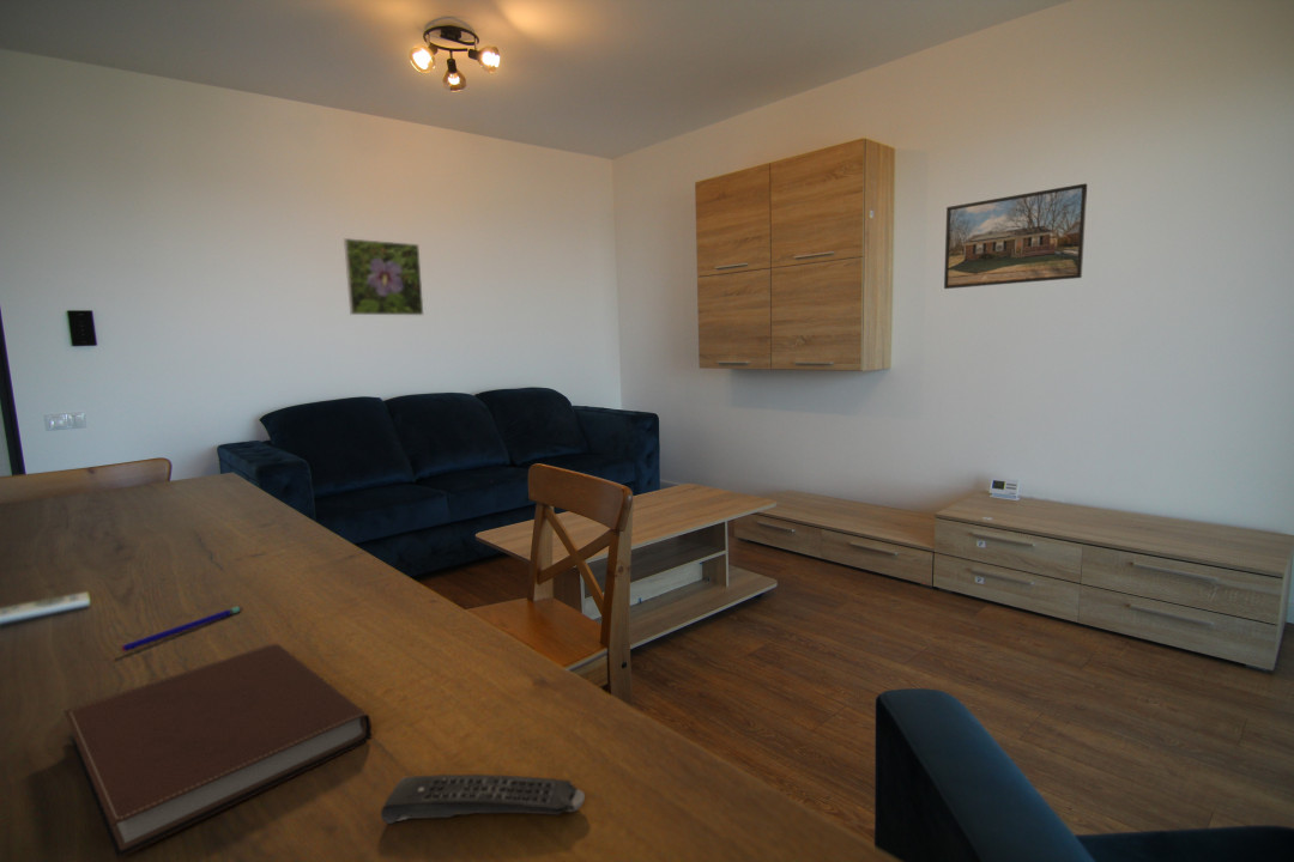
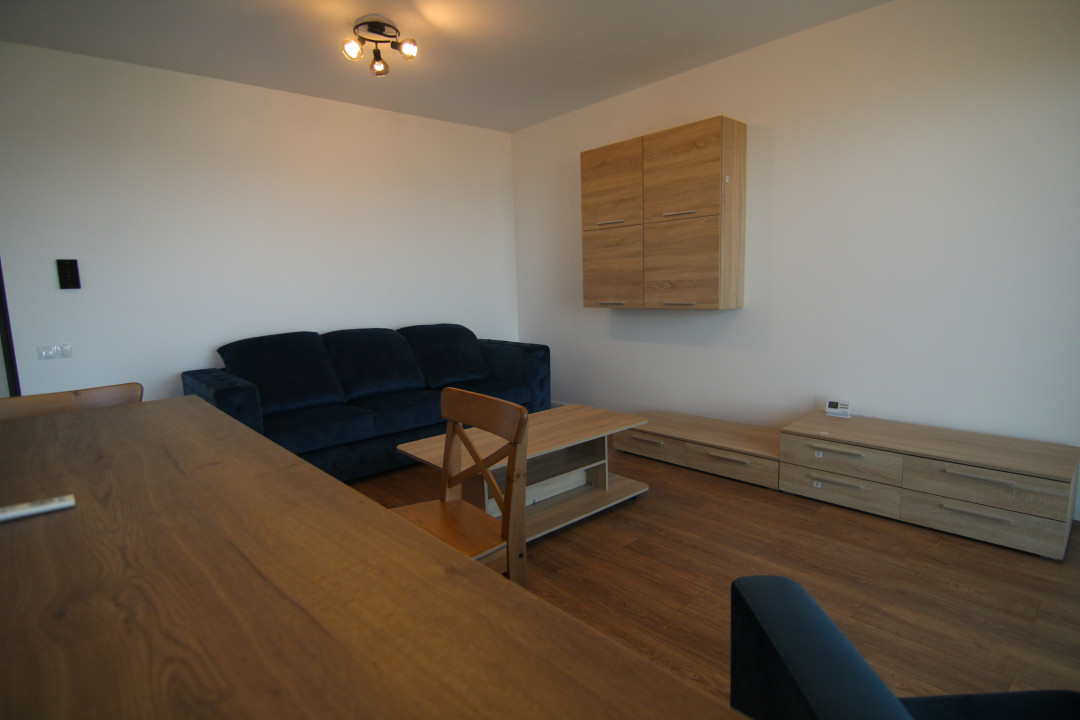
- pen [121,605,243,652]
- notebook [64,643,373,861]
- remote control [380,773,586,825]
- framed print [343,237,424,316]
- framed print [943,182,1088,290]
